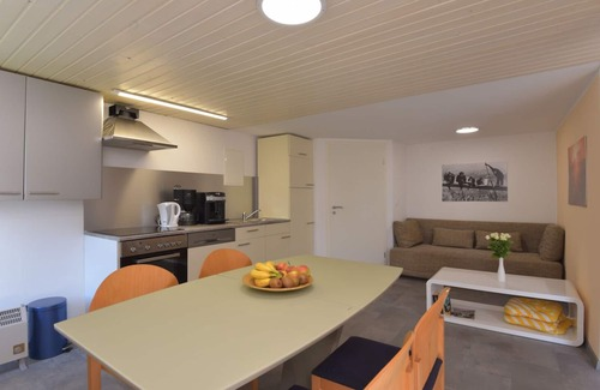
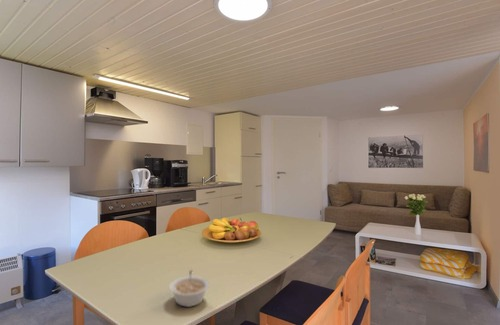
+ legume [168,269,210,308]
